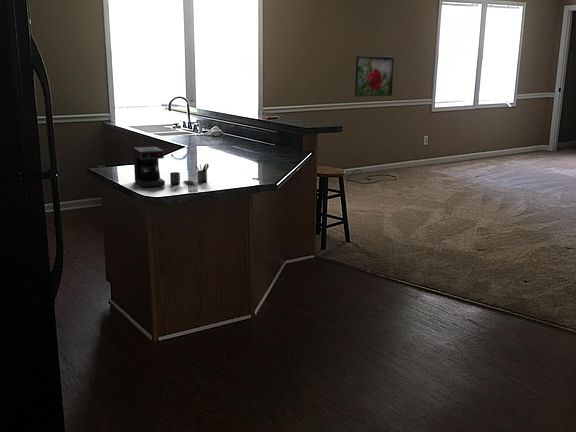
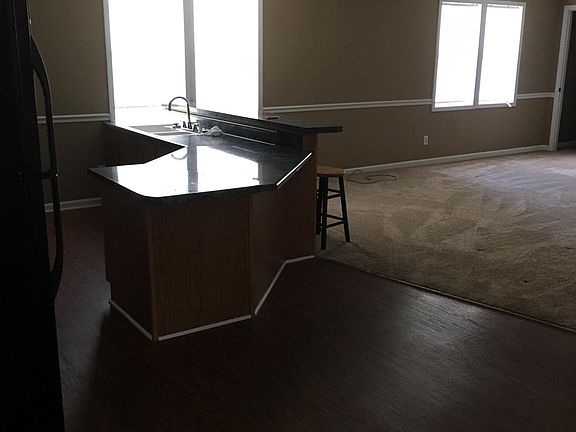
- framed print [354,55,395,97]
- coffee maker [132,146,210,188]
